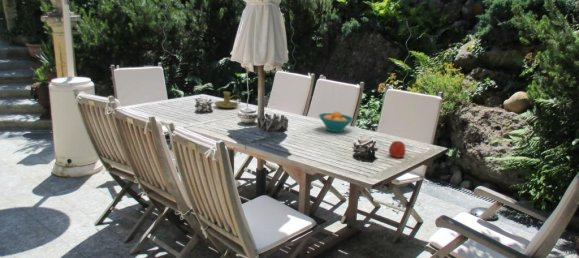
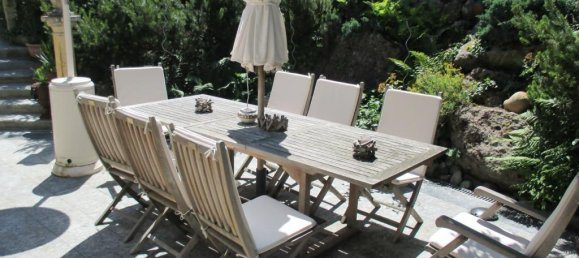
- apple [388,140,406,159]
- candle holder [214,91,242,109]
- fruit bowl [318,110,354,133]
